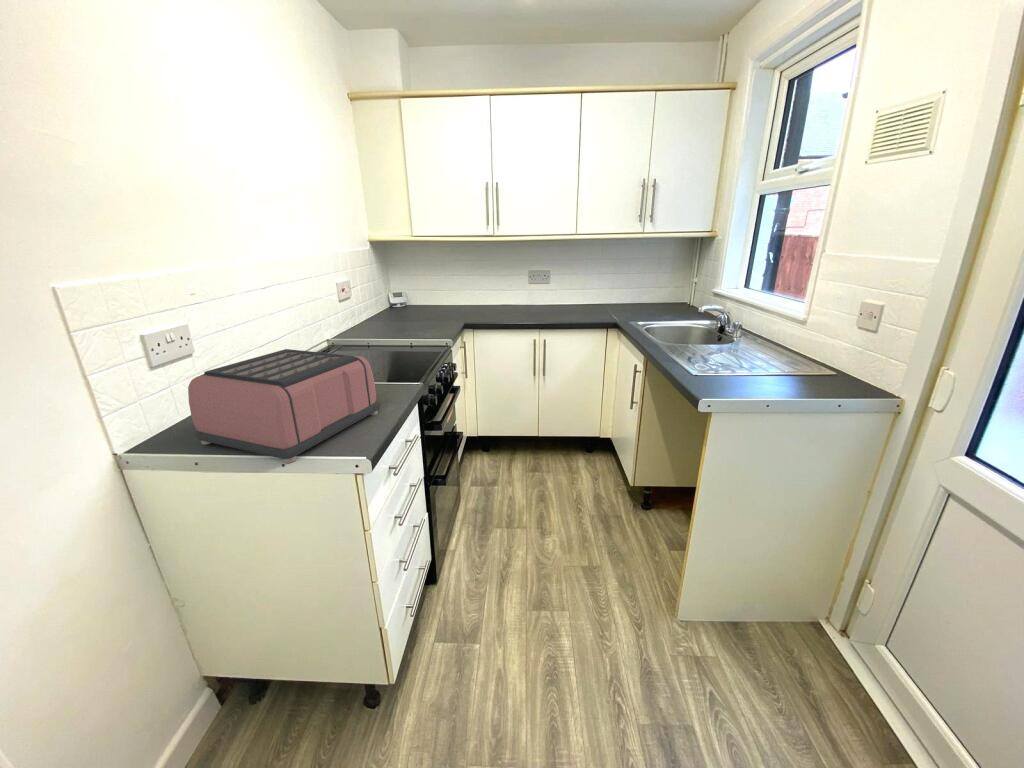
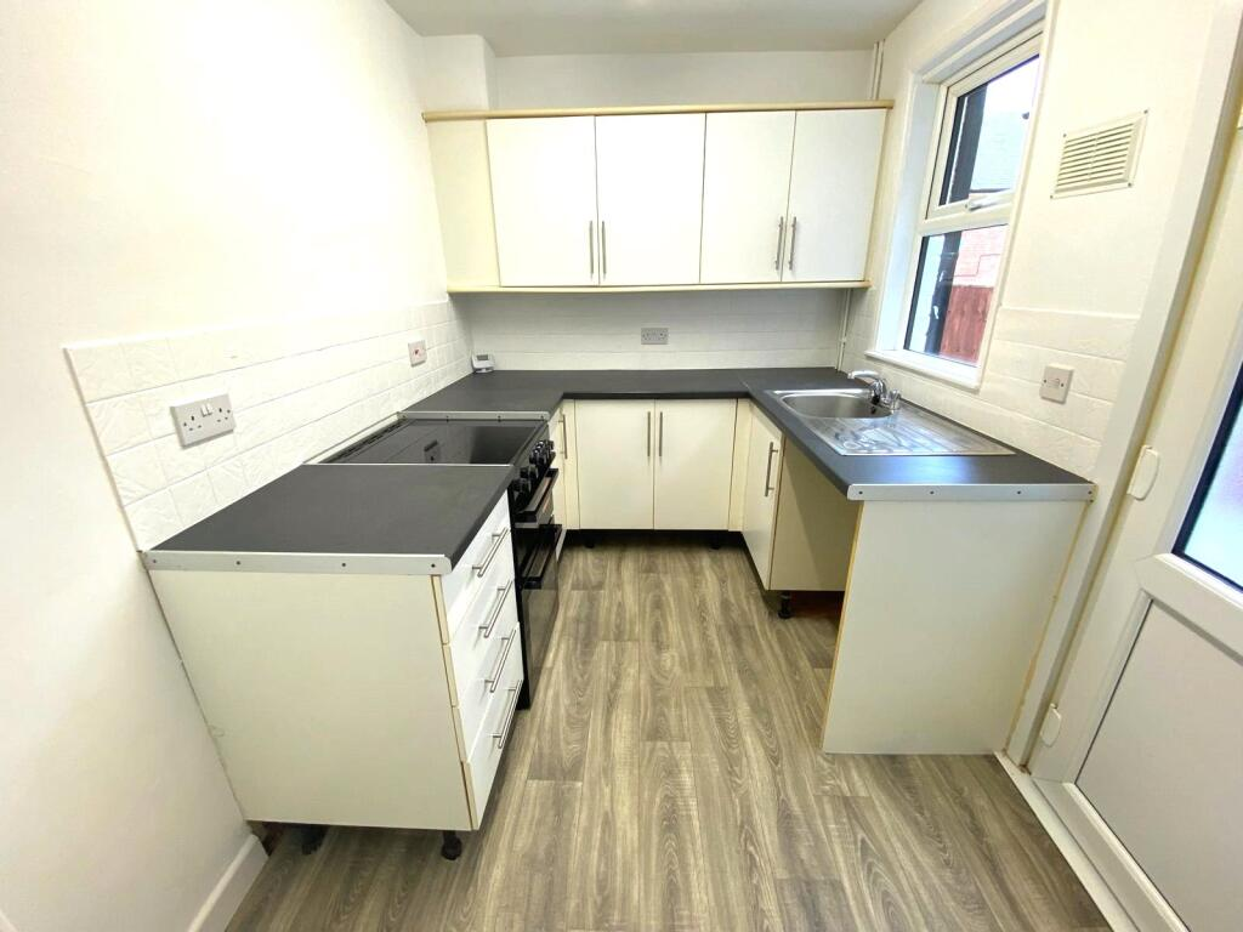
- toaster [187,348,381,464]
